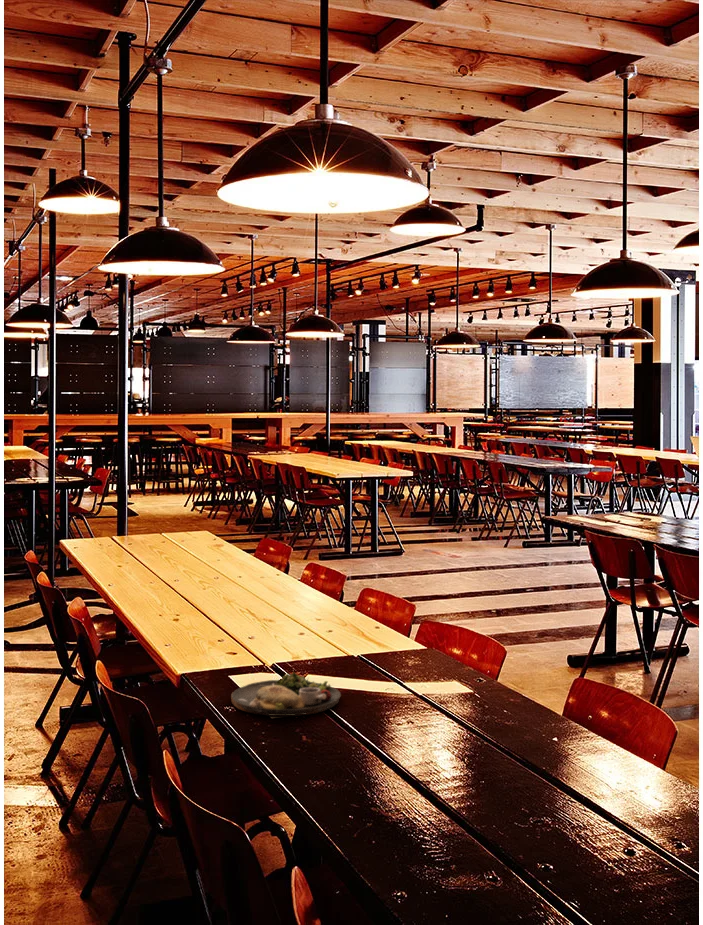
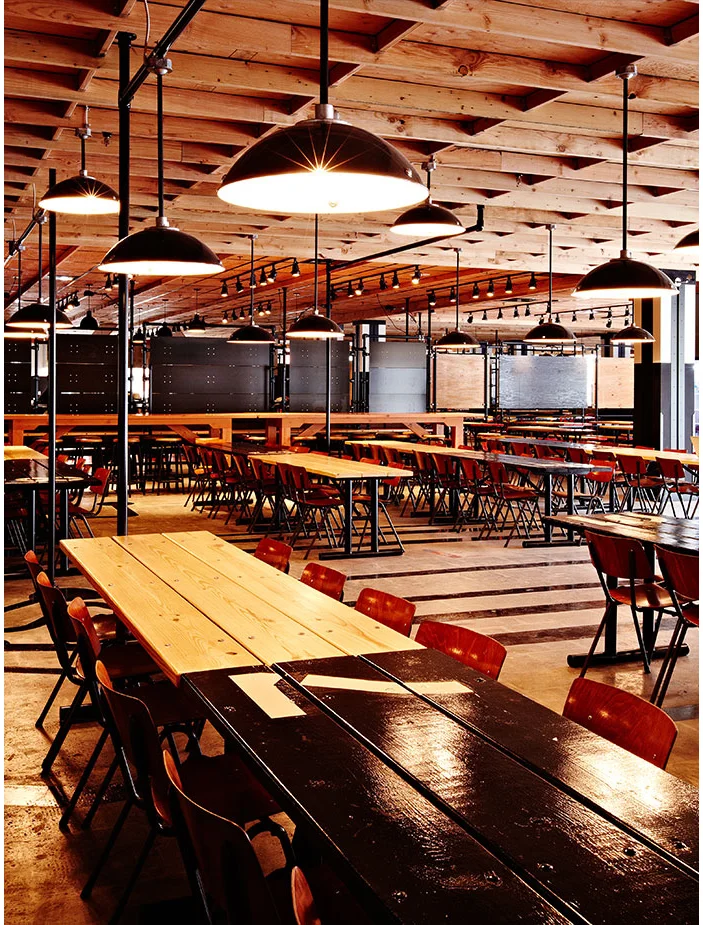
- dinner plate [230,671,342,717]
